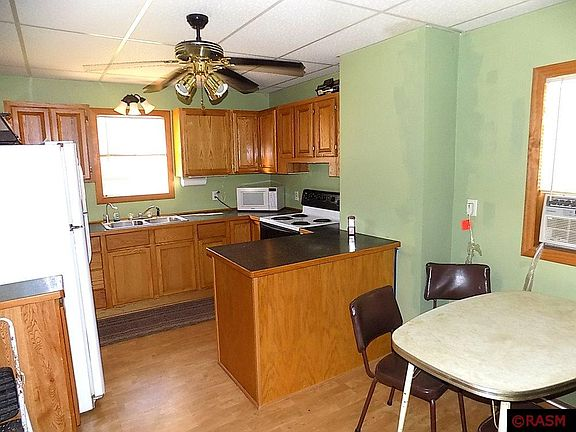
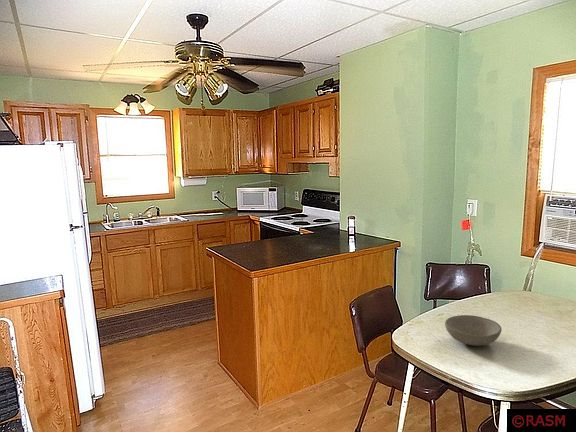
+ bowl [444,314,503,347]
